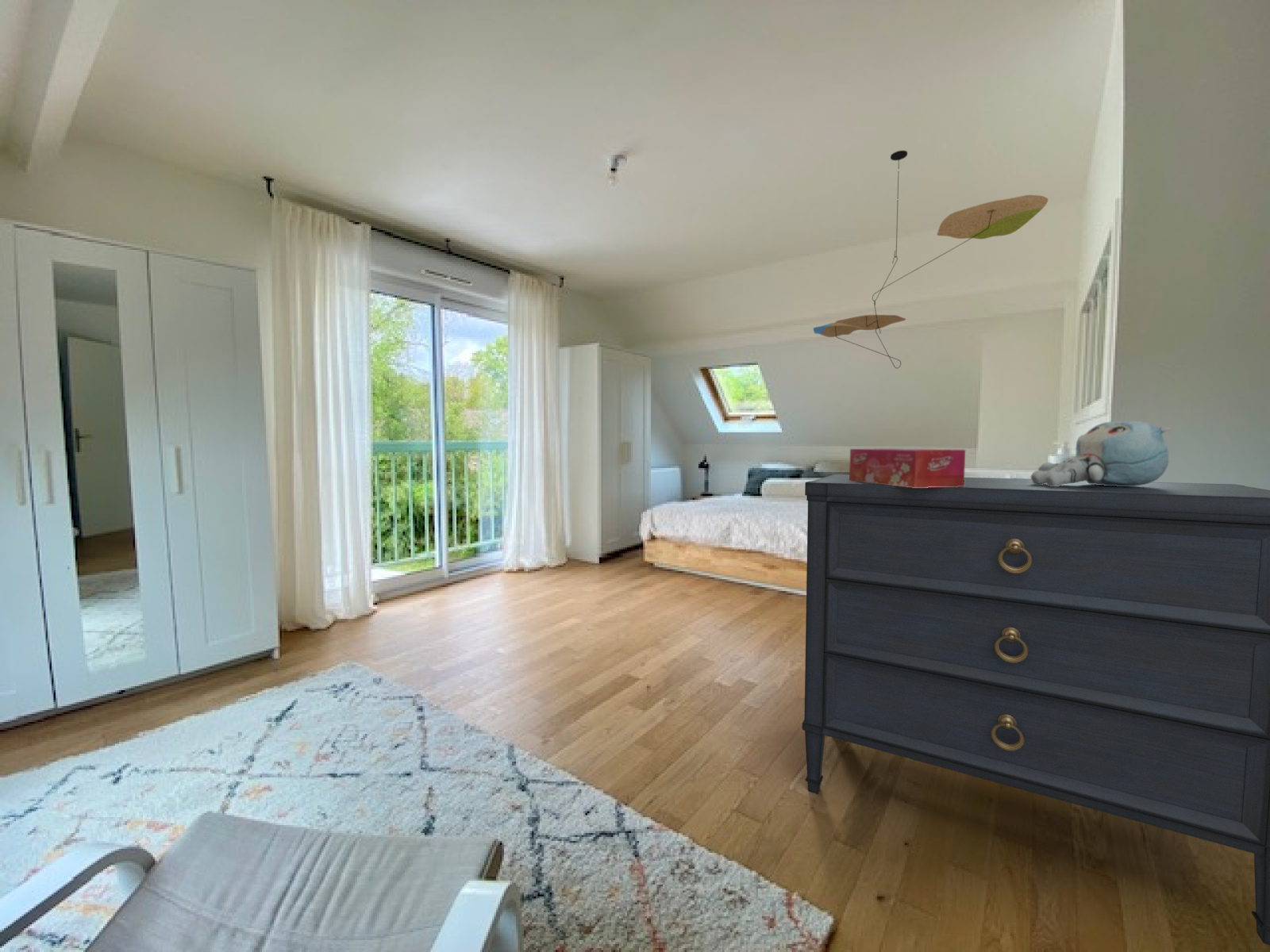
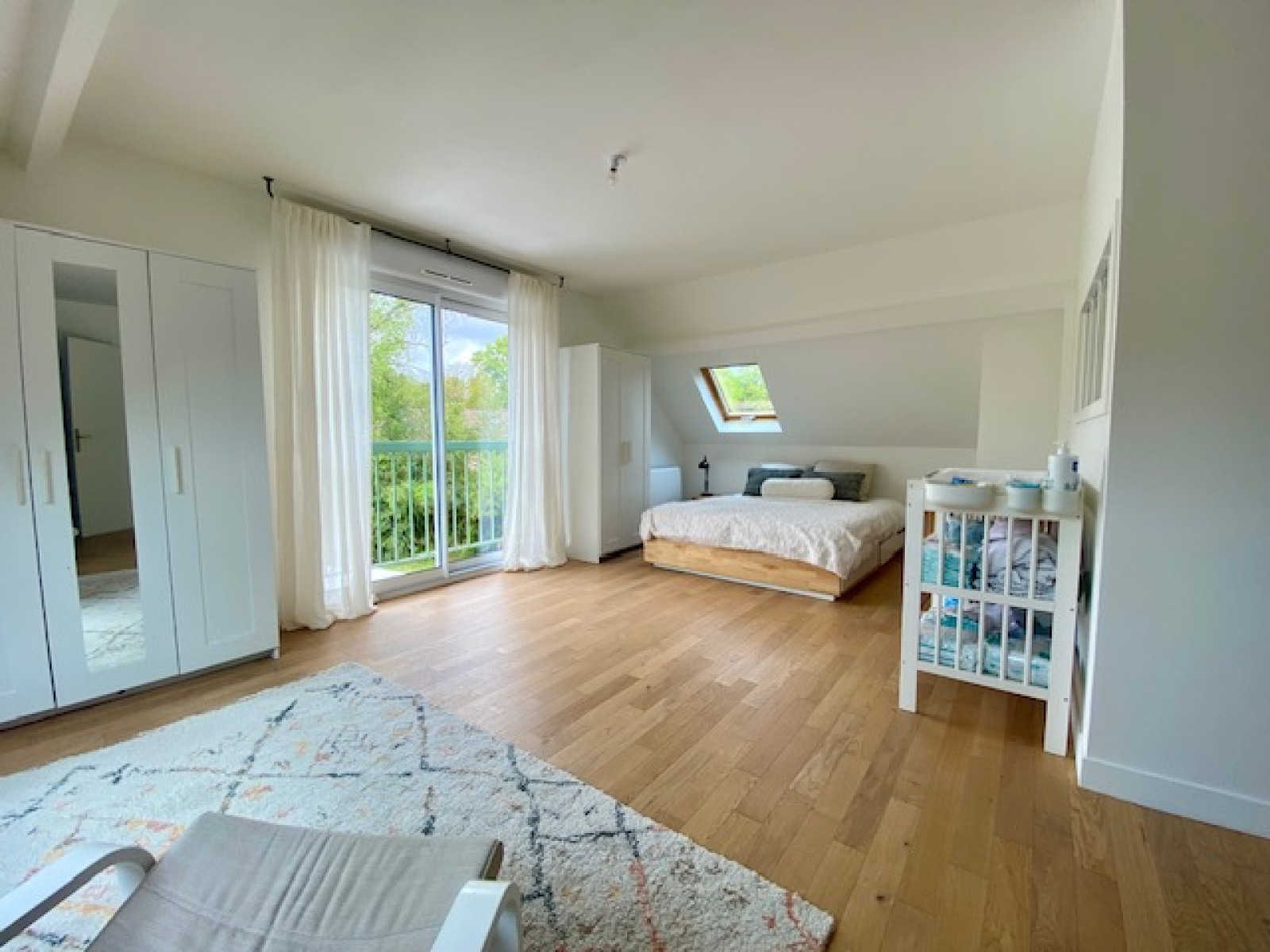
- plush toy [1029,420,1172,486]
- dresser [802,474,1270,946]
- ceiling mobile [813,150,1049,369]
- tissue box [849,447,966,488]
